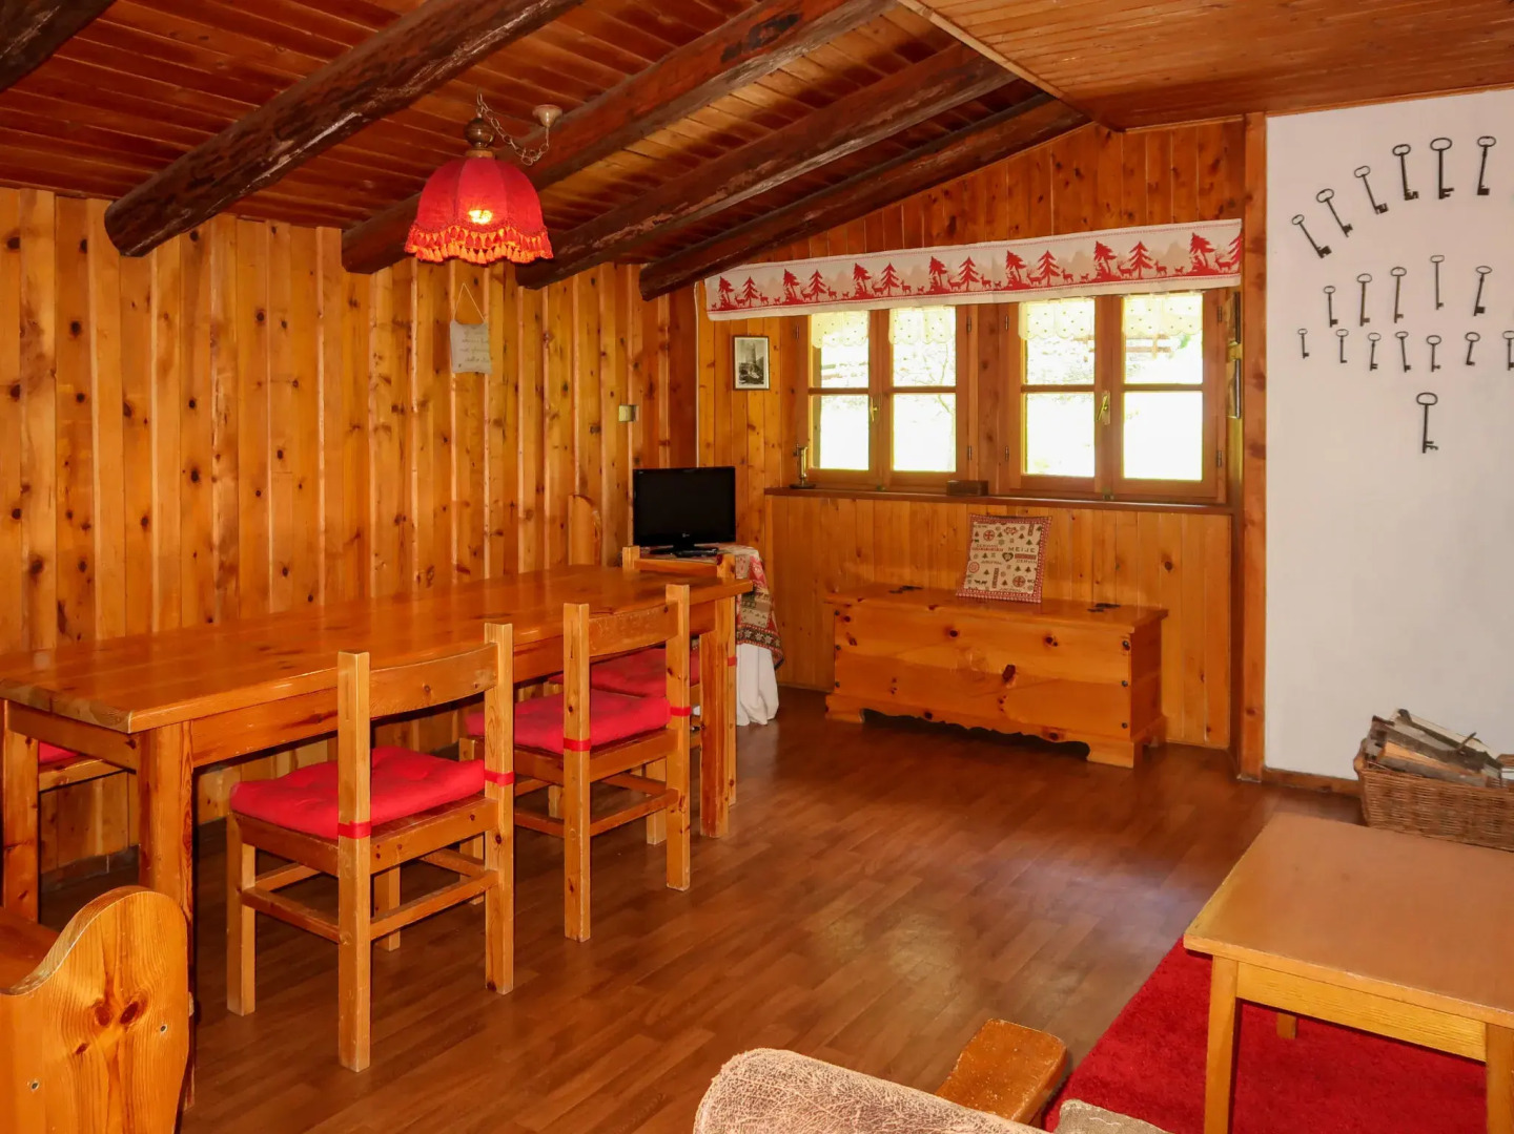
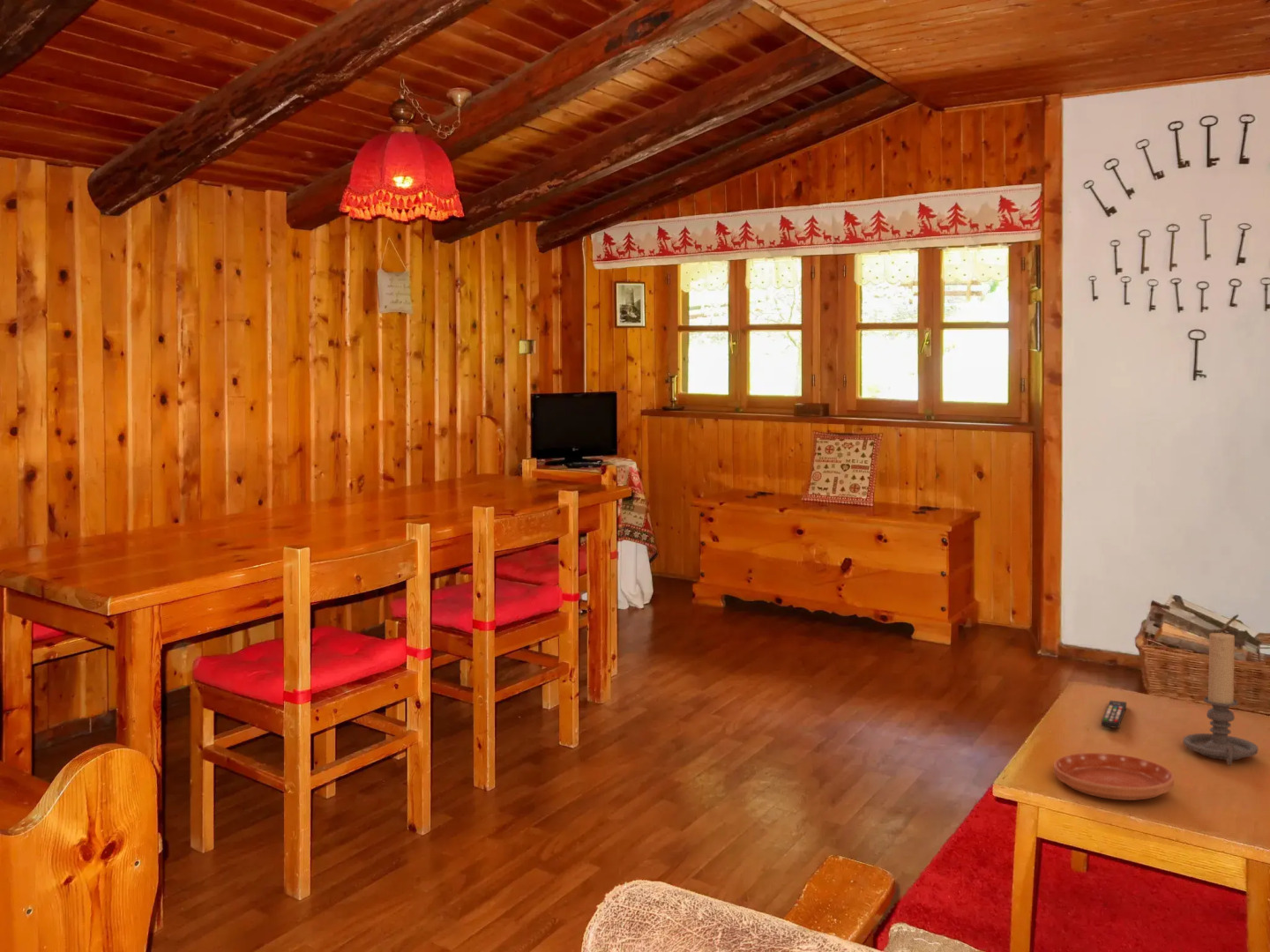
+ candle holder [1182,631,1259,766]
+ remote control [1101,700,1127,729]
+ saucer [1053,752,1175,801]
